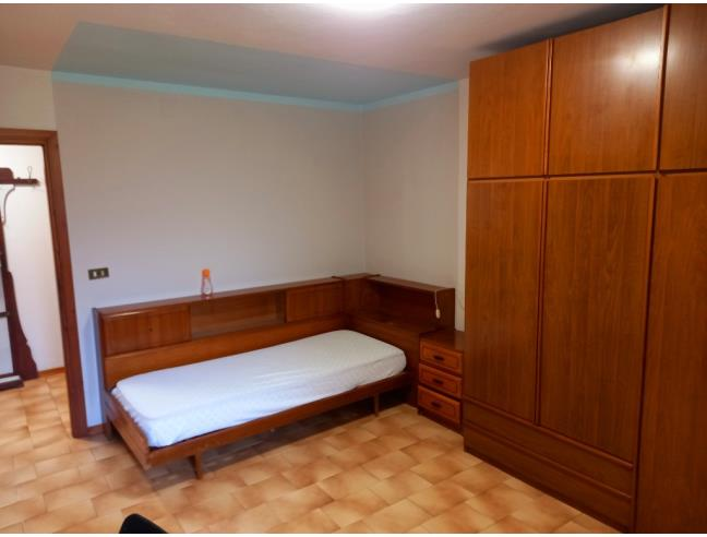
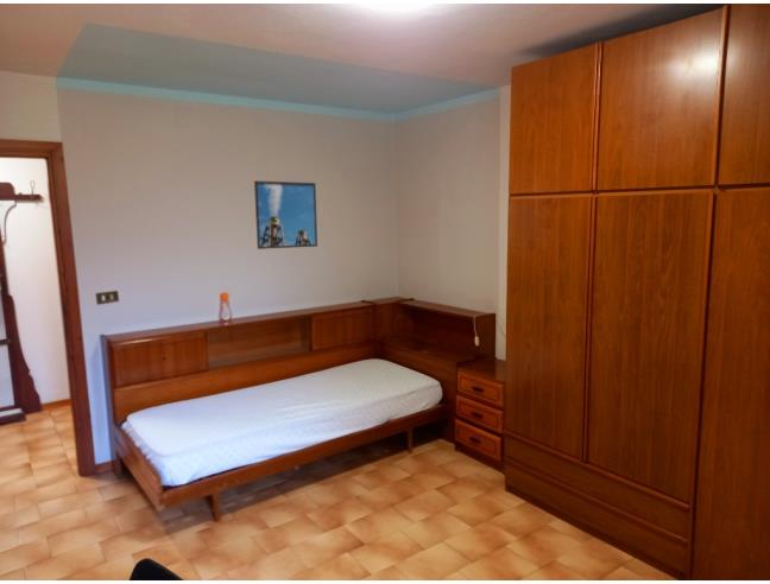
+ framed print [253,179,318,250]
